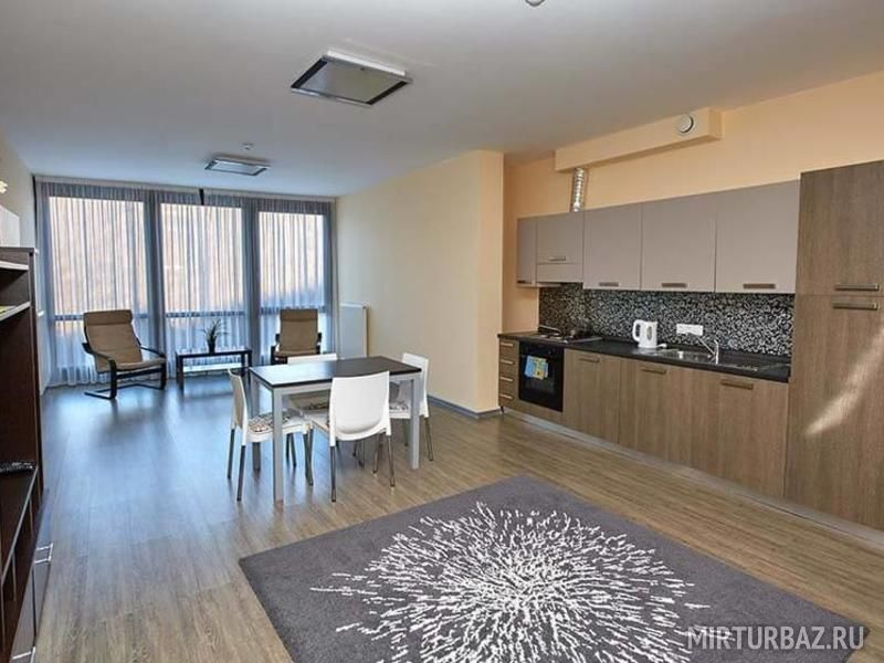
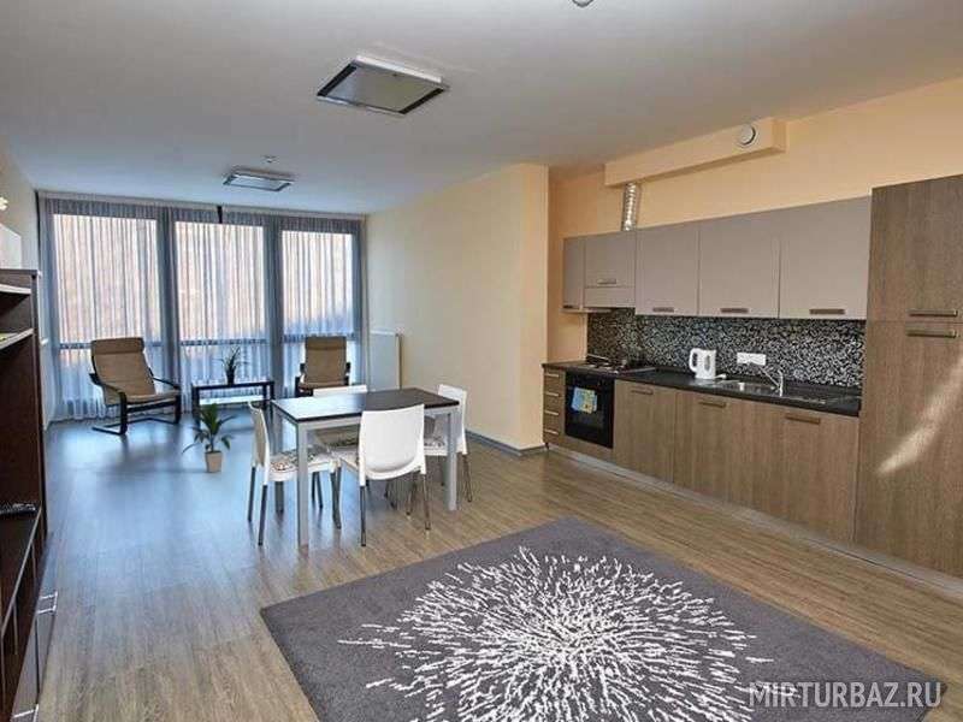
+ indoor plant [179,400,237,474]
